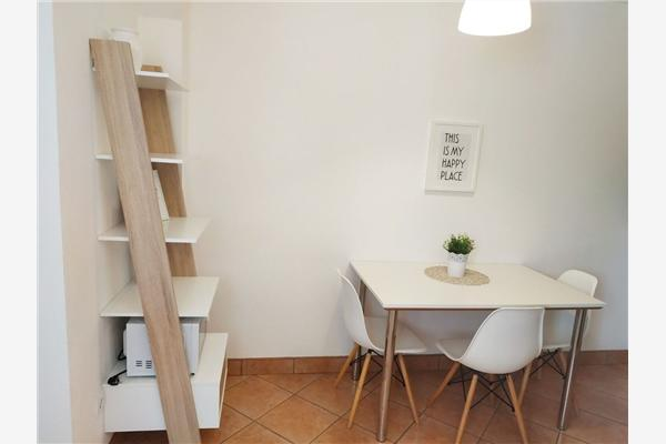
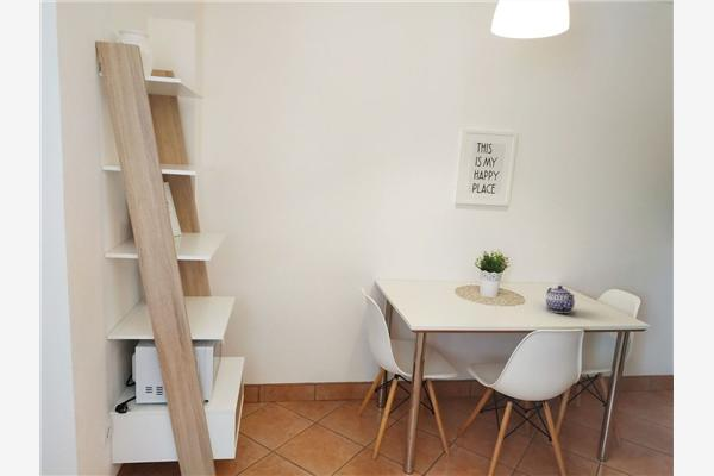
+ teapot [545,284,576,314]
